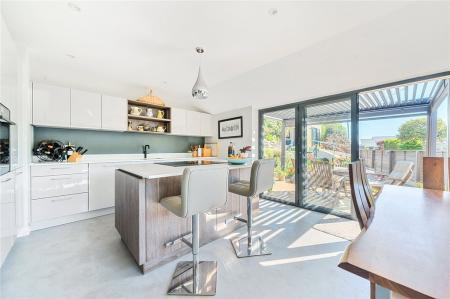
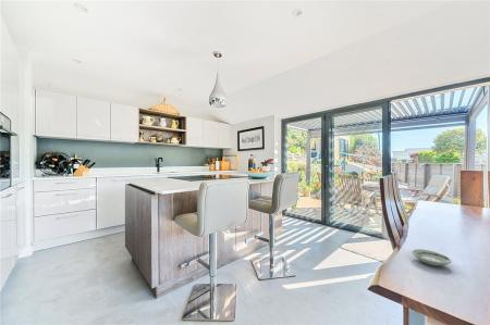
+ saucer [411,248,453,267]
